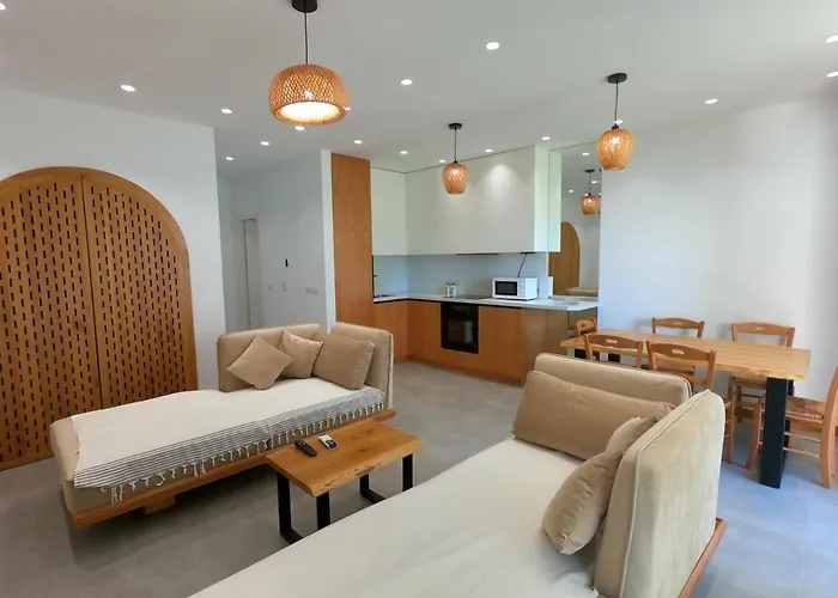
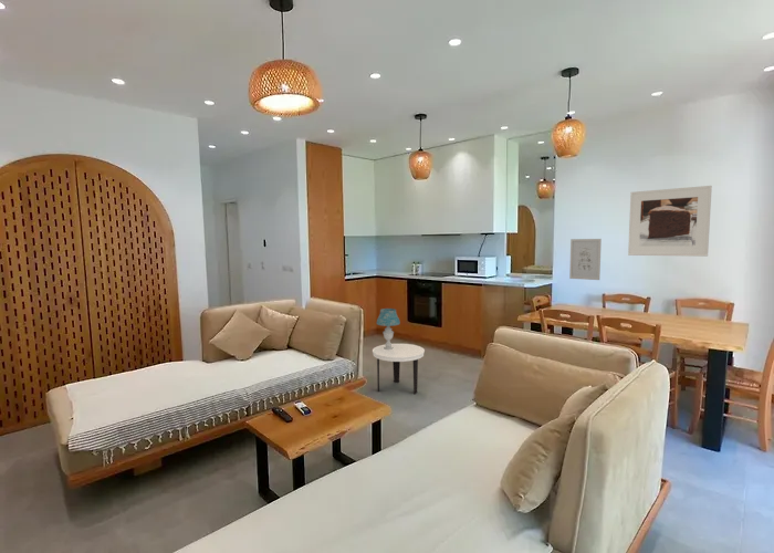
+ side table [372,343,426,395]
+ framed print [627,185,713,258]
+ wall art [568,238,603,281]
+ table lamp [376,307,401,349]
